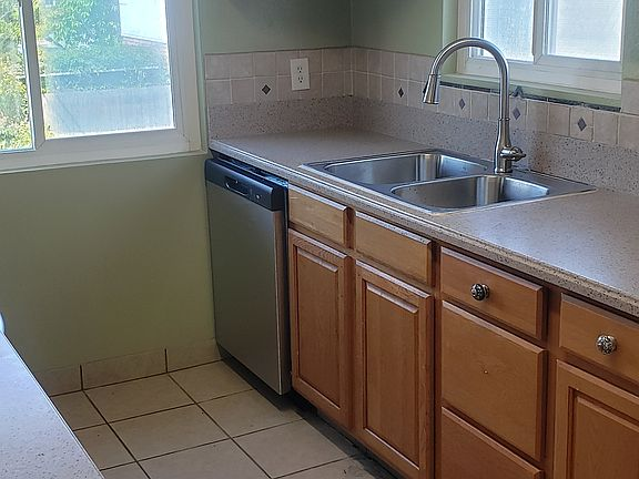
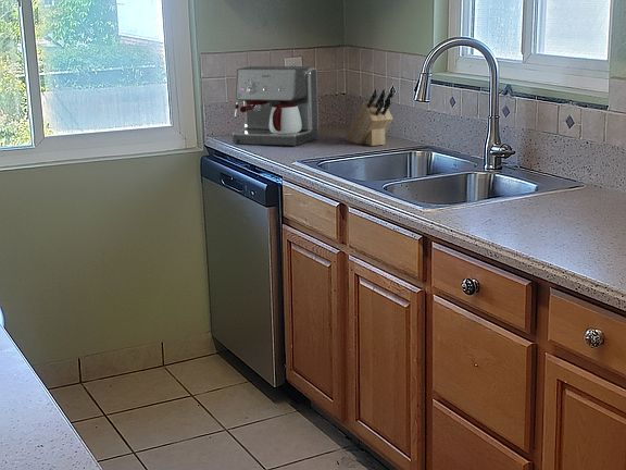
+ knife block [345,88,396,147]
+ coffee maker [231,65,320,147]
